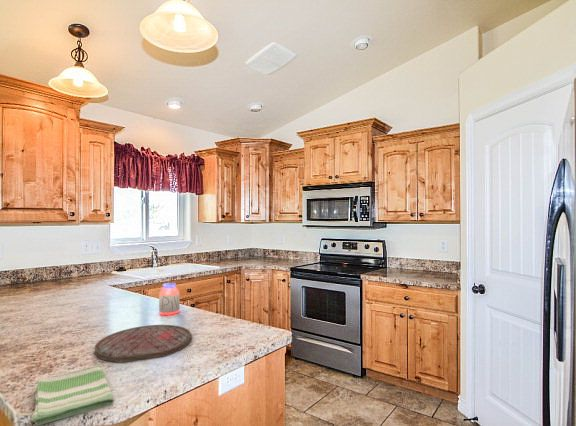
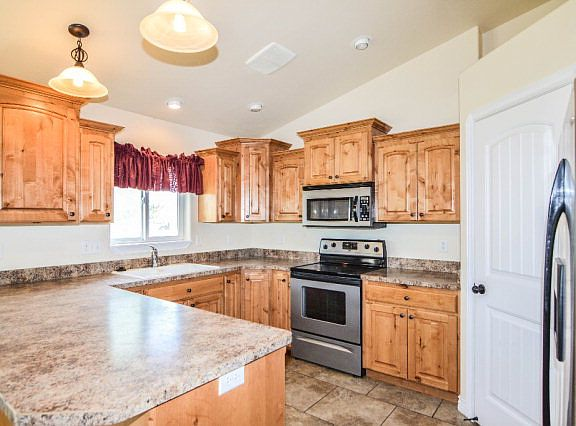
- jar [158,282,181,316]
- cutting board [94,324,192,363]
- dish towel [30,364,115,426]
